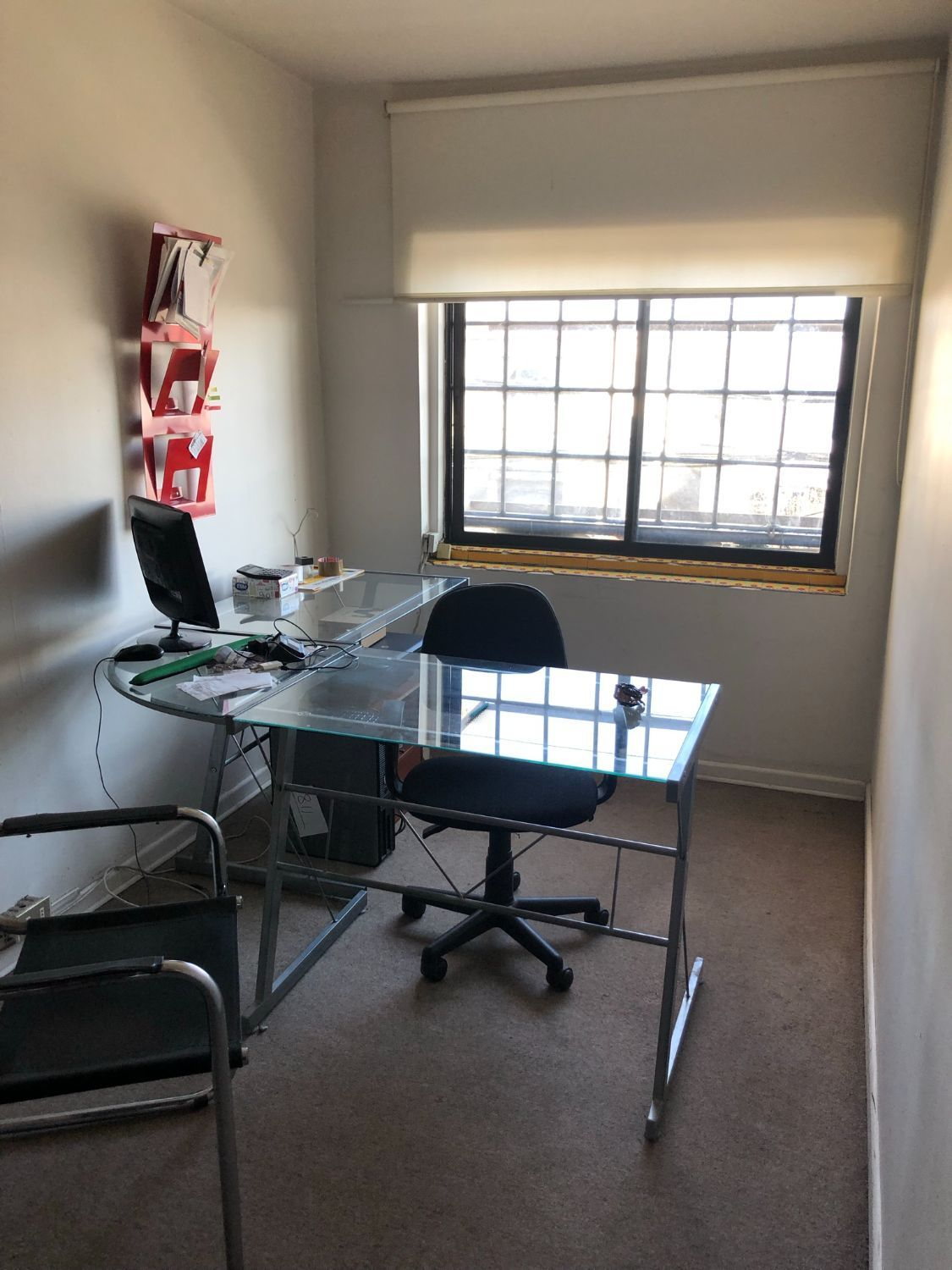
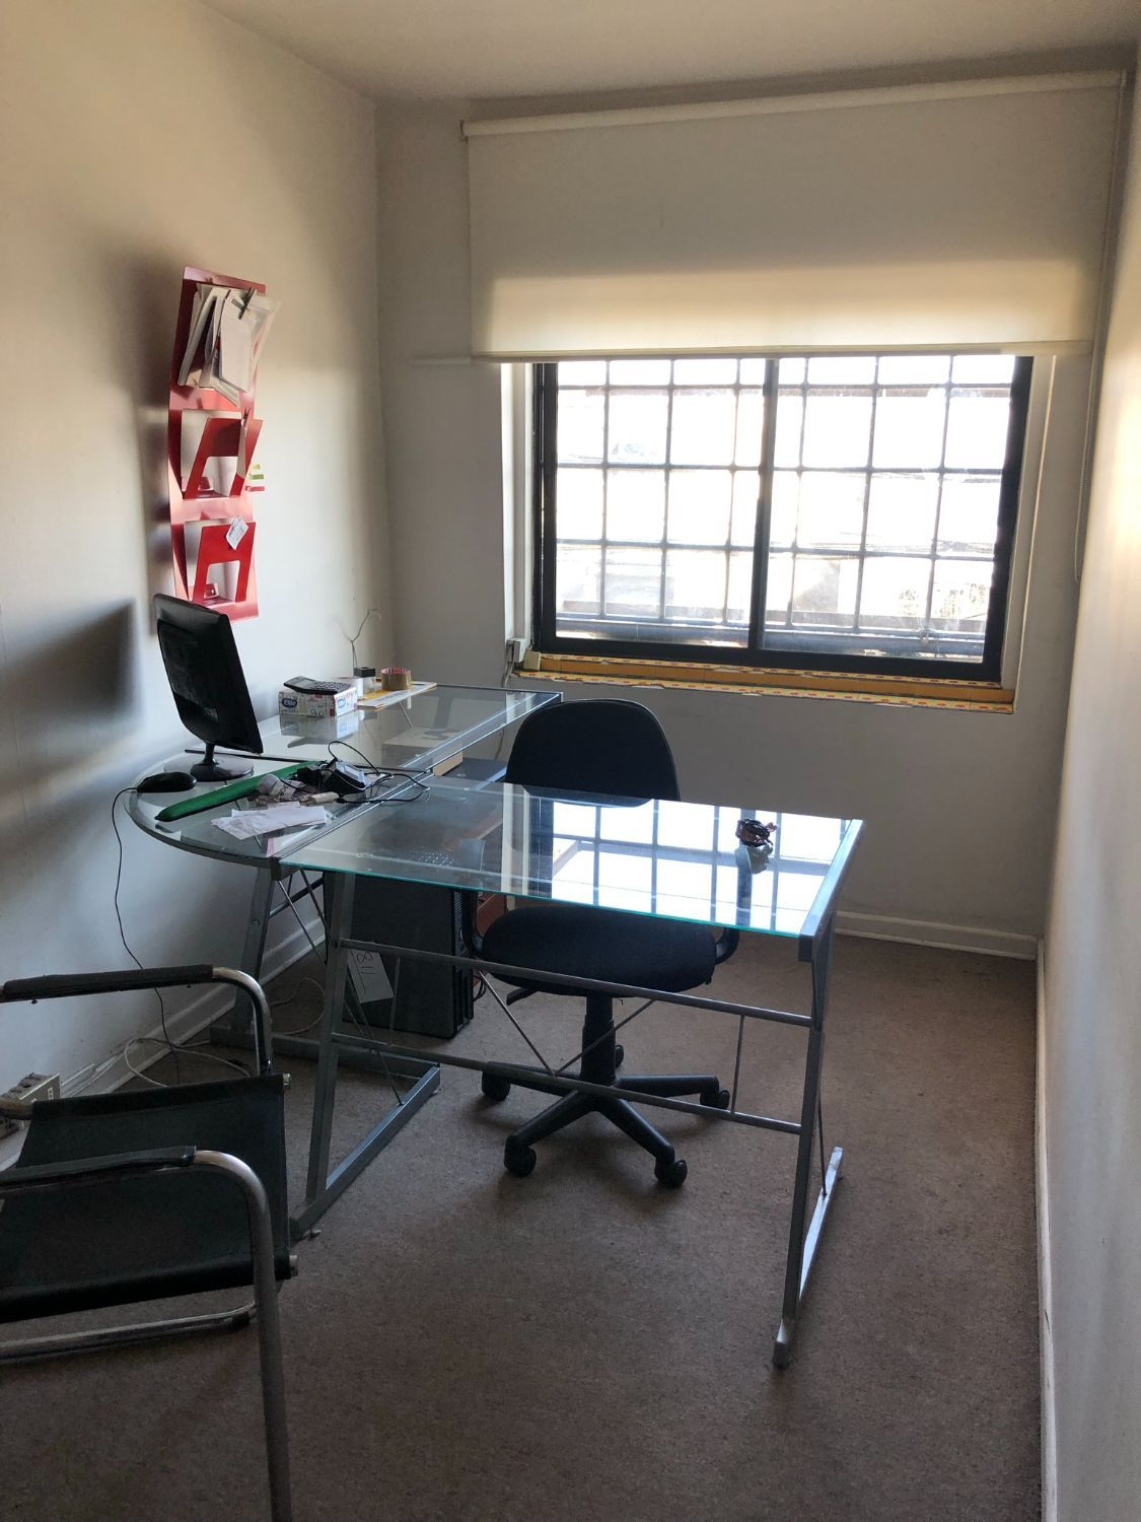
- pen [468,701,490,719]
